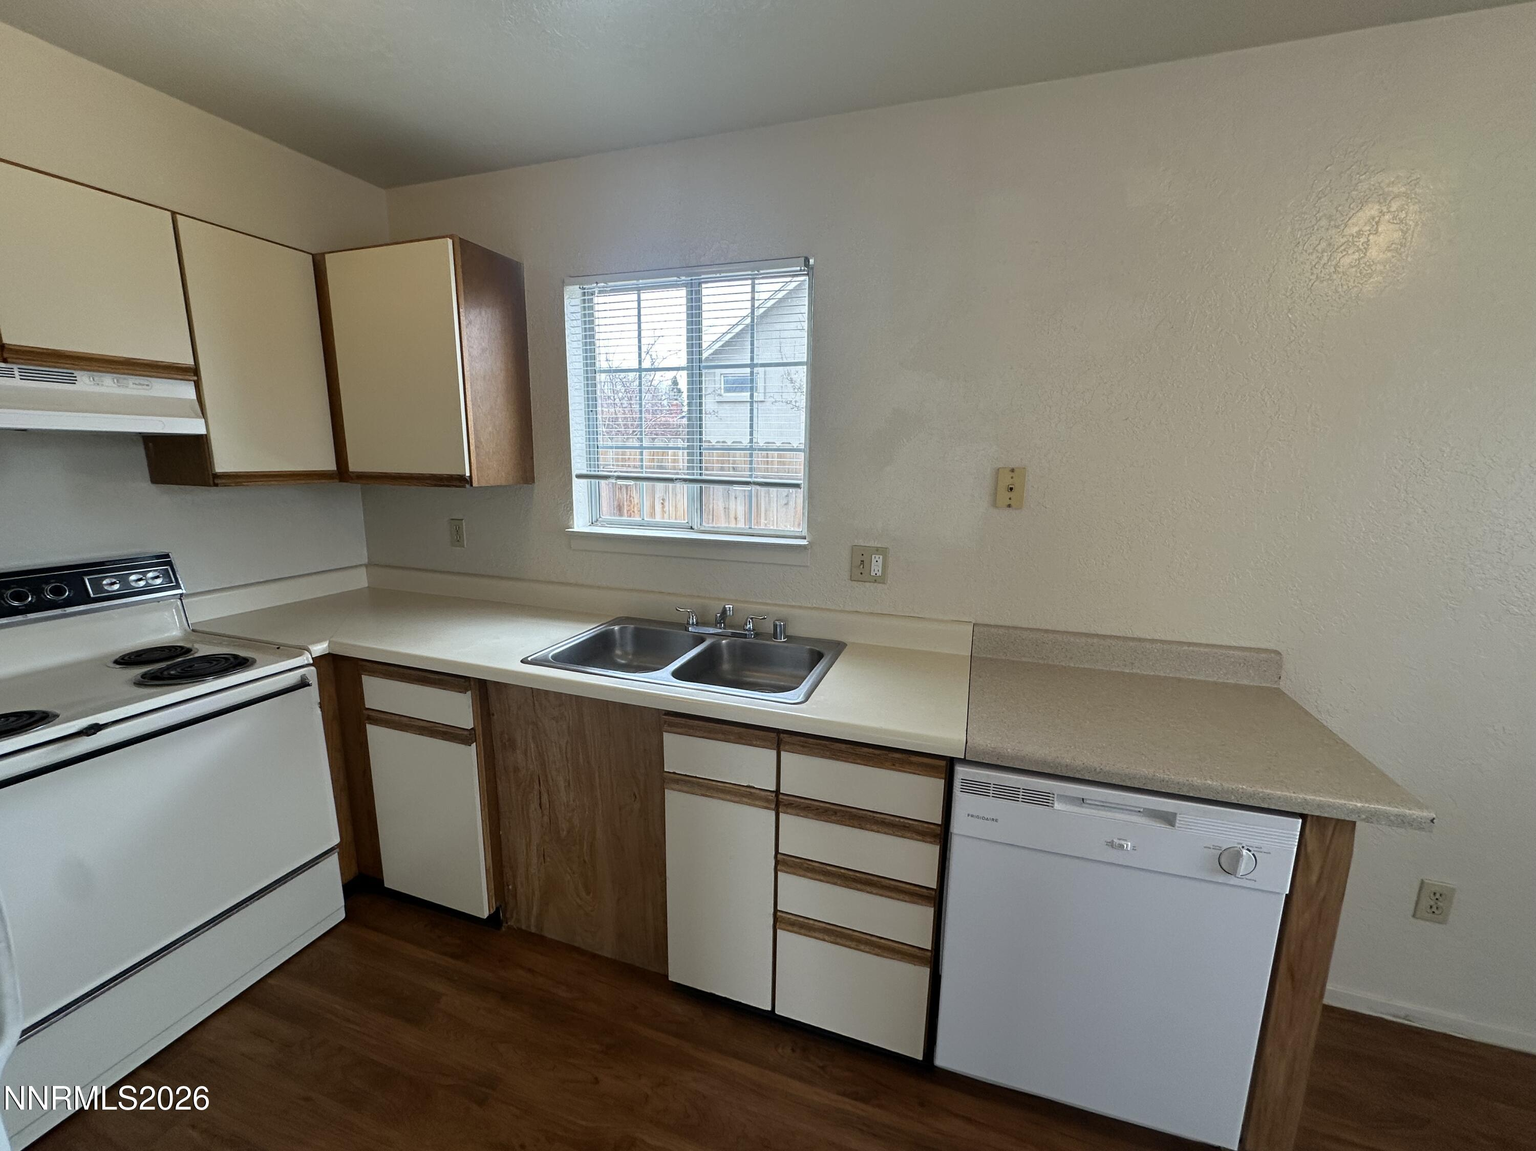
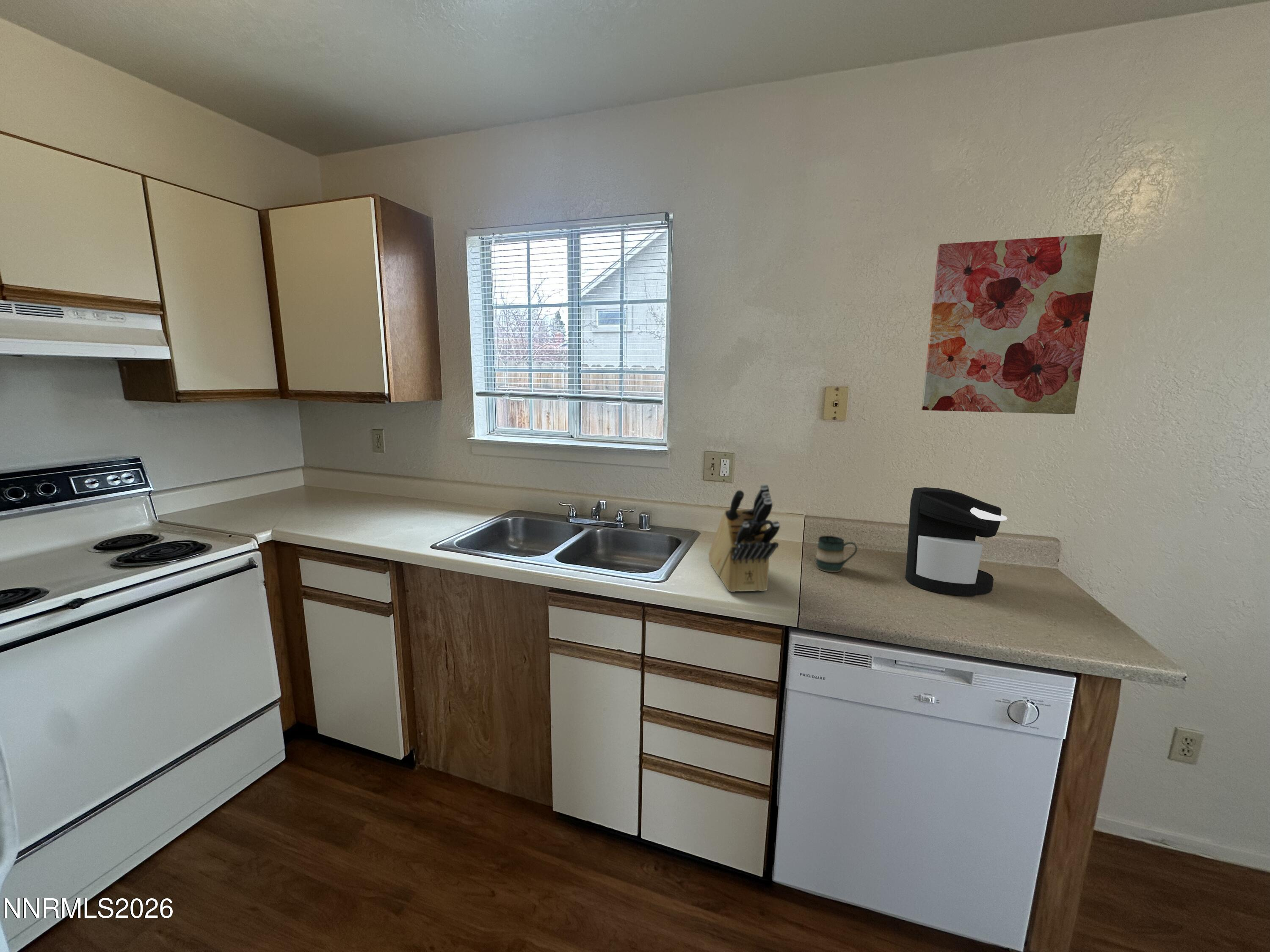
+ wall art [921,234,1102,415]
+ mug [815,535,858,572]
+ knife block [708,484,780,592]
+ coffee maker [905,487,1008,597]
